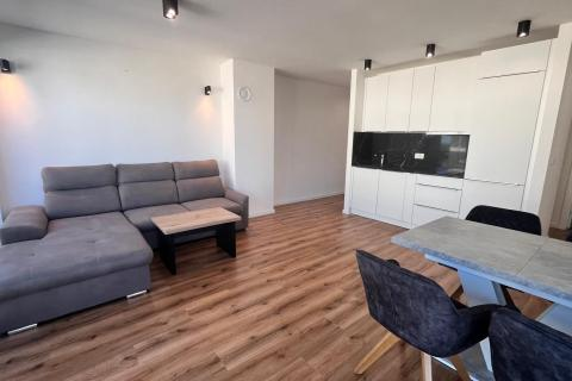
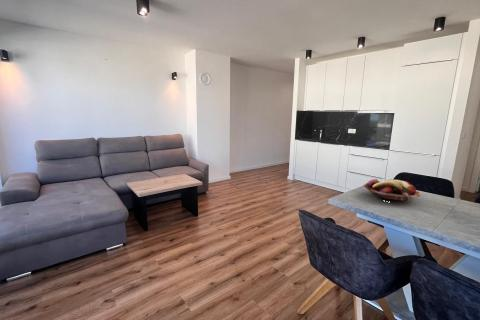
+ fruit basket [362,178,421,203]
